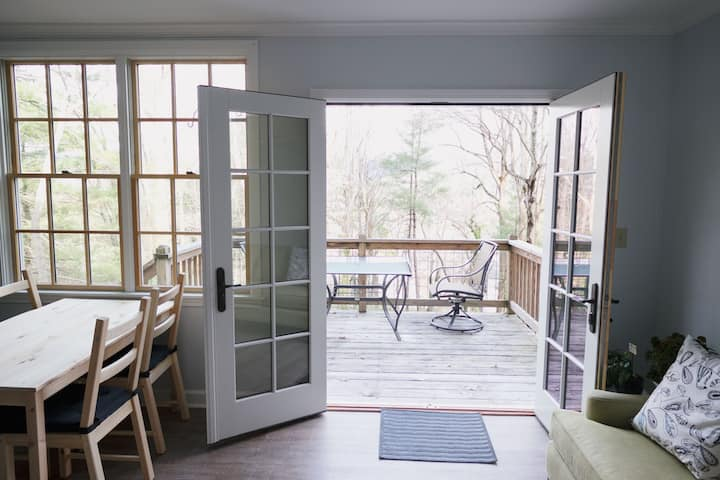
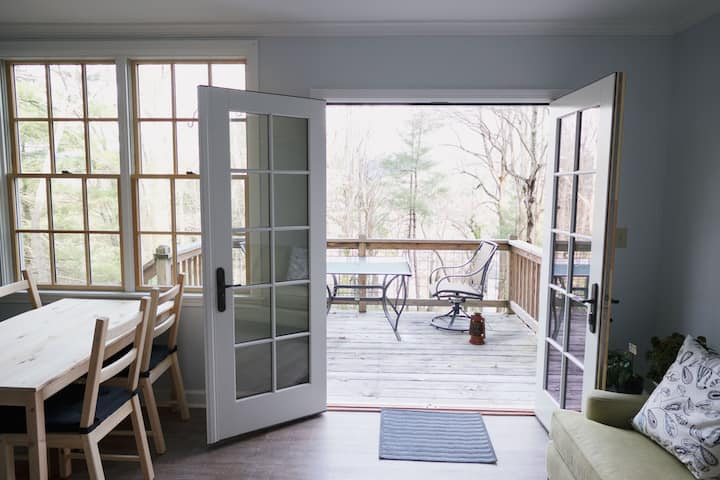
+ lantern [468,311,493,345]
